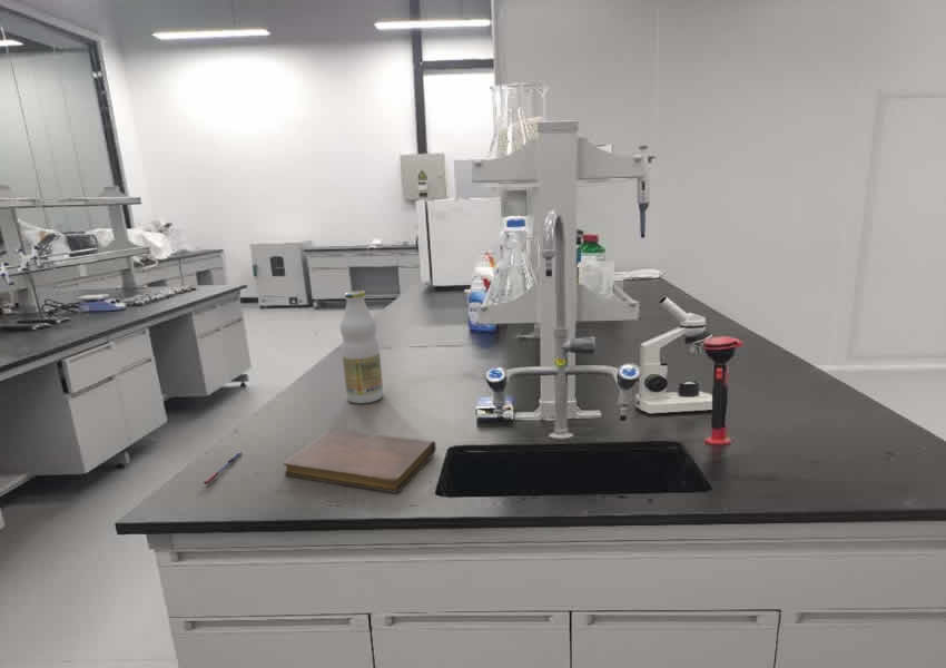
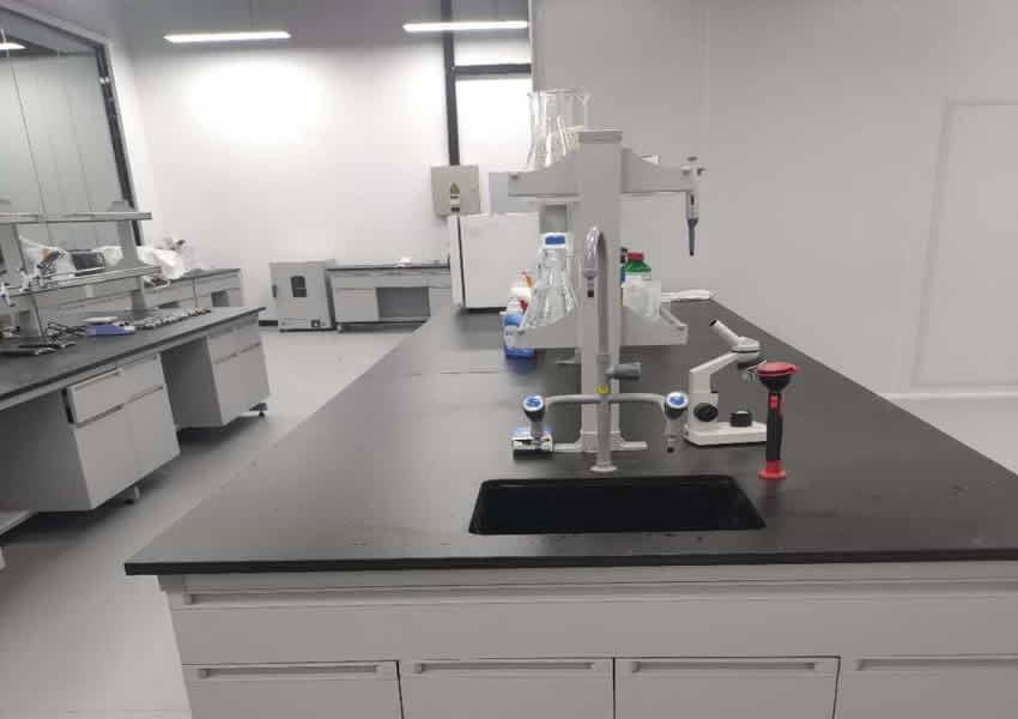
- bottle [338,289,384,404]
- notebook [283,429,437,493]
- pen [203,451,245,485]
